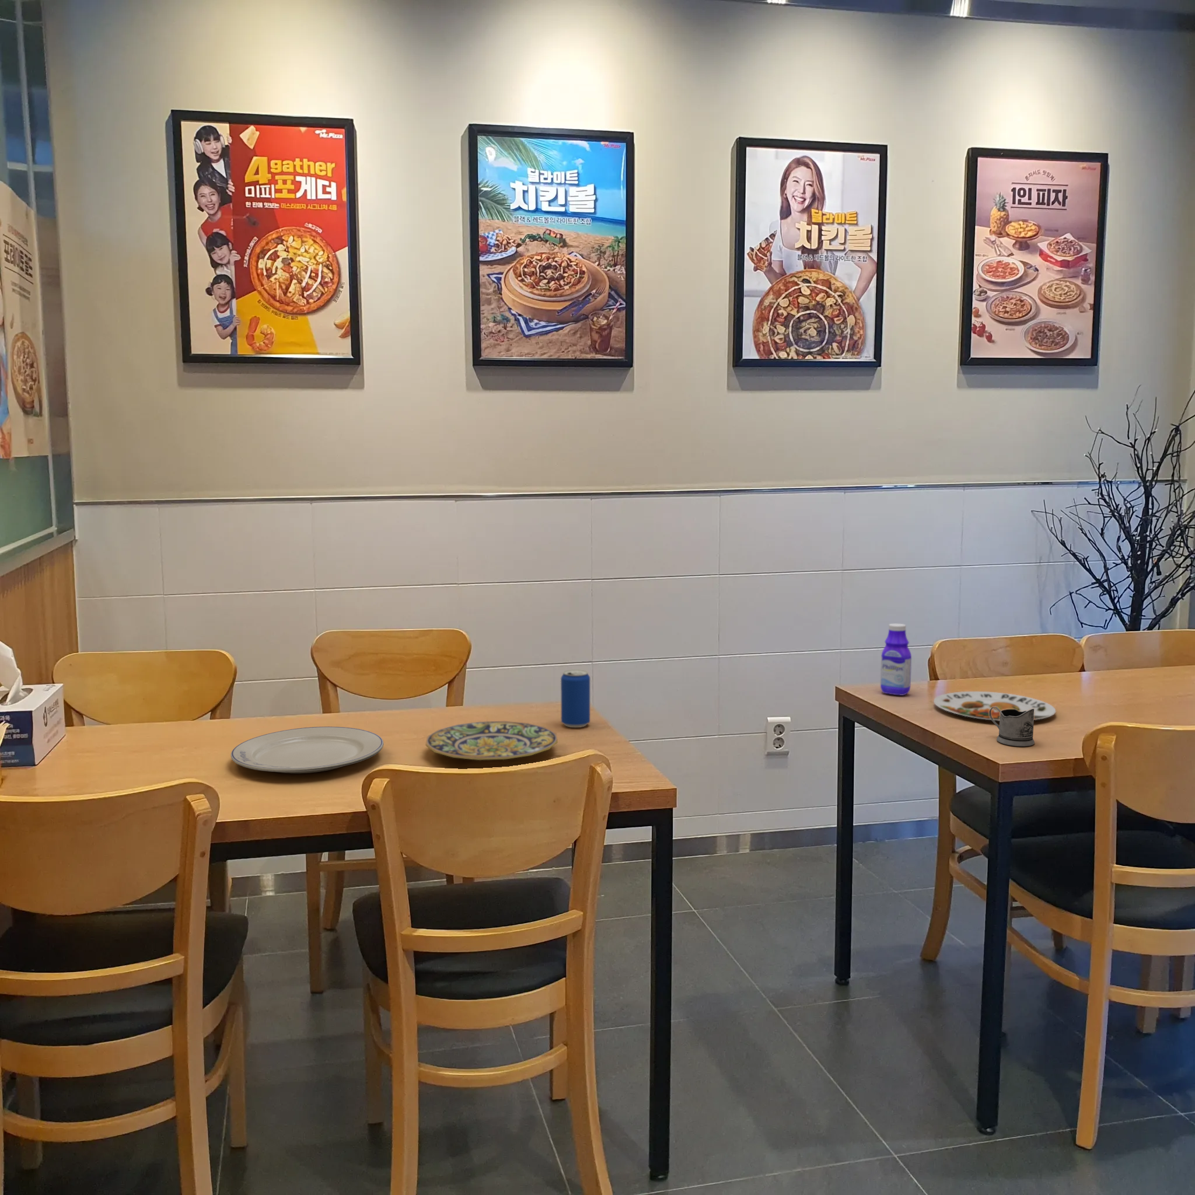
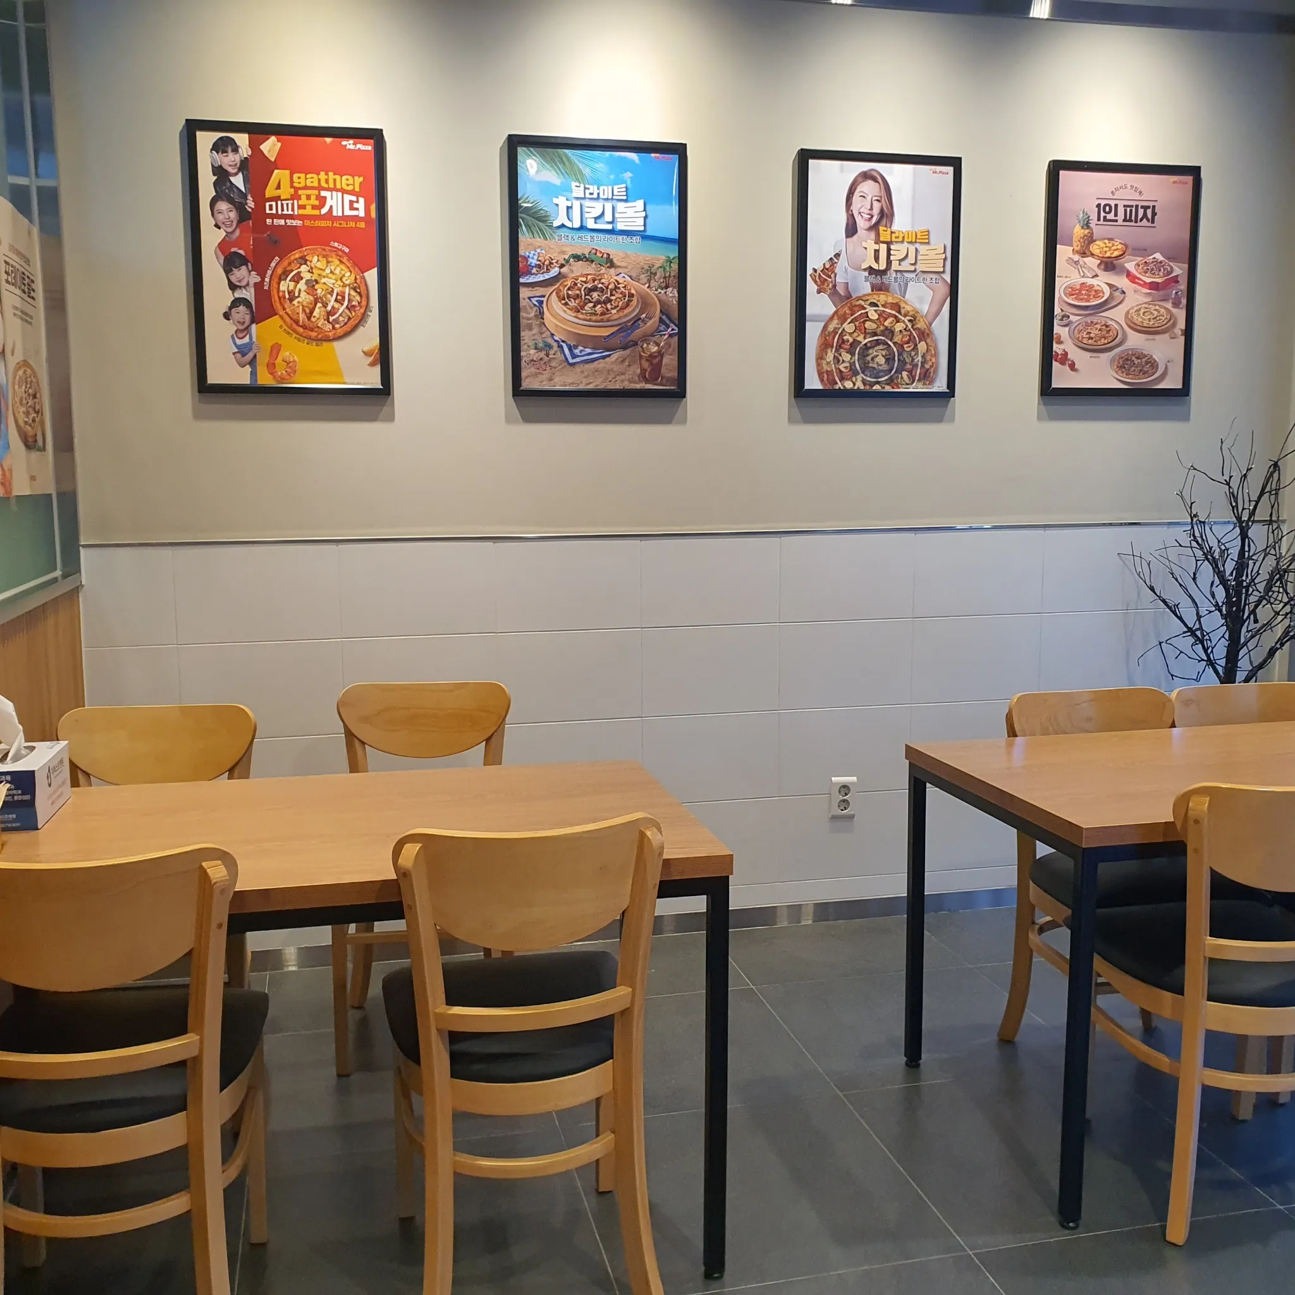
- bottle [880,623,912,696]
- beverage can [560,669,591,728]
- chinaware [231,726,384,774]
- plate [425,721,558,761]
- plate [933,691,1057,722]
- tea glass holder [989,706,1035,747]
